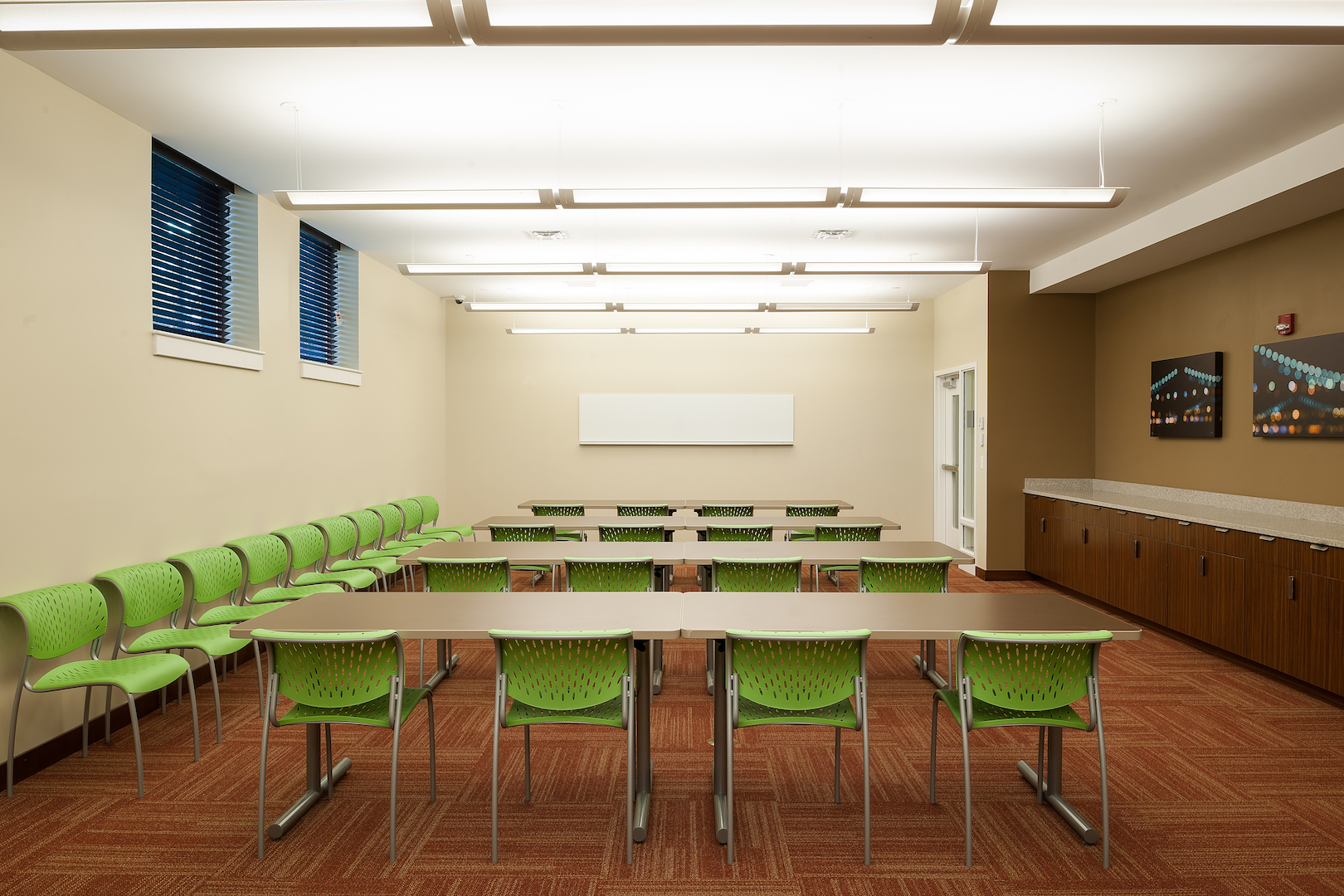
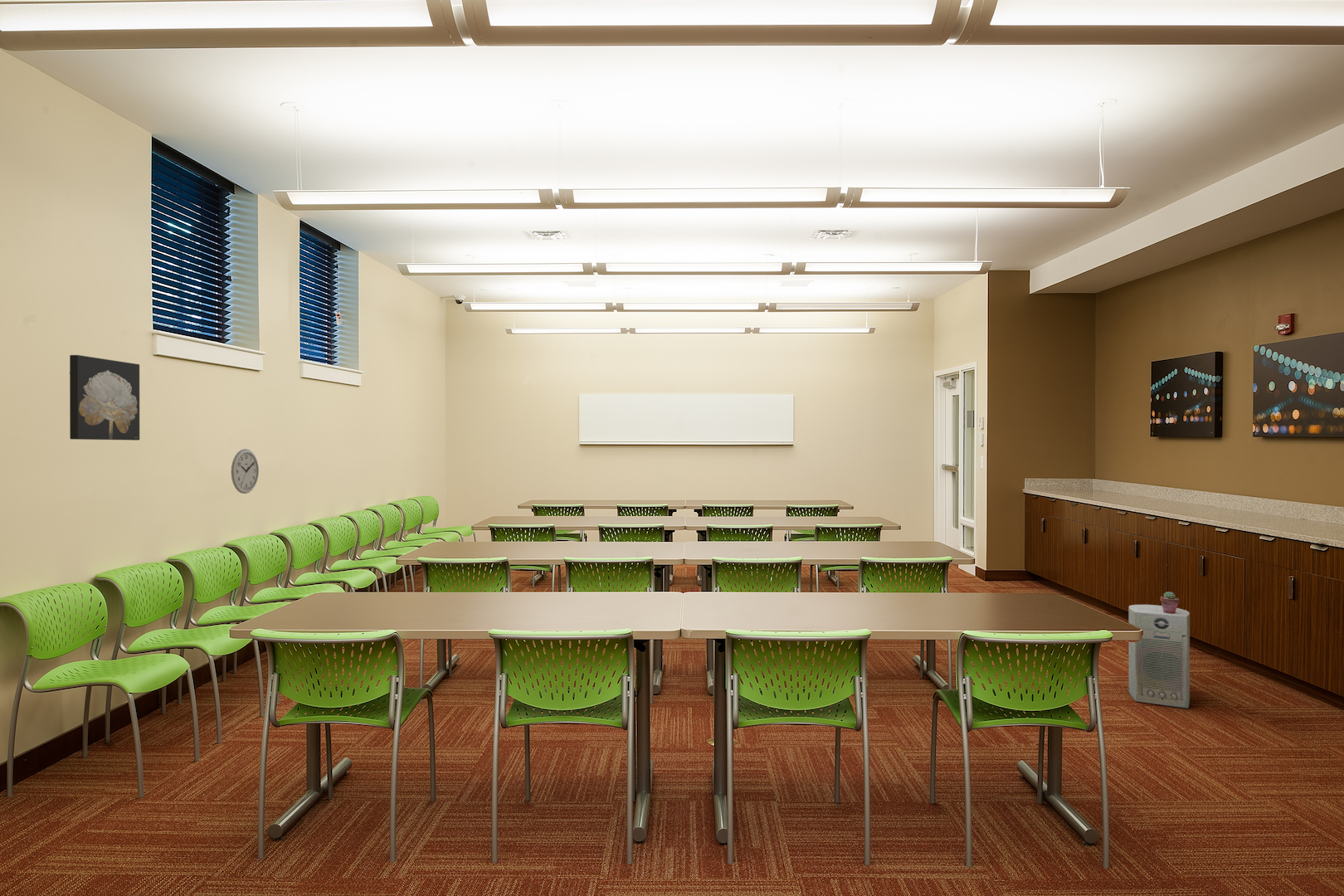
+ wall art [69,354,140,441]
+ wall clock [231,448,260,494]
+ fan [1127,604,1191,709]
+ potted succulent [1160,591,1180,614]
